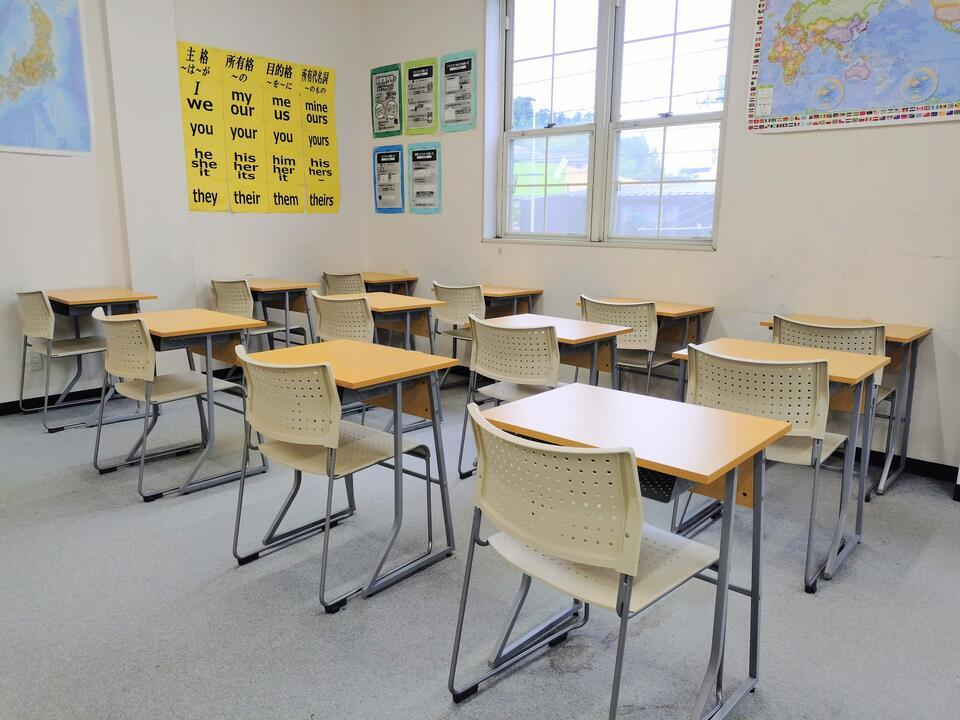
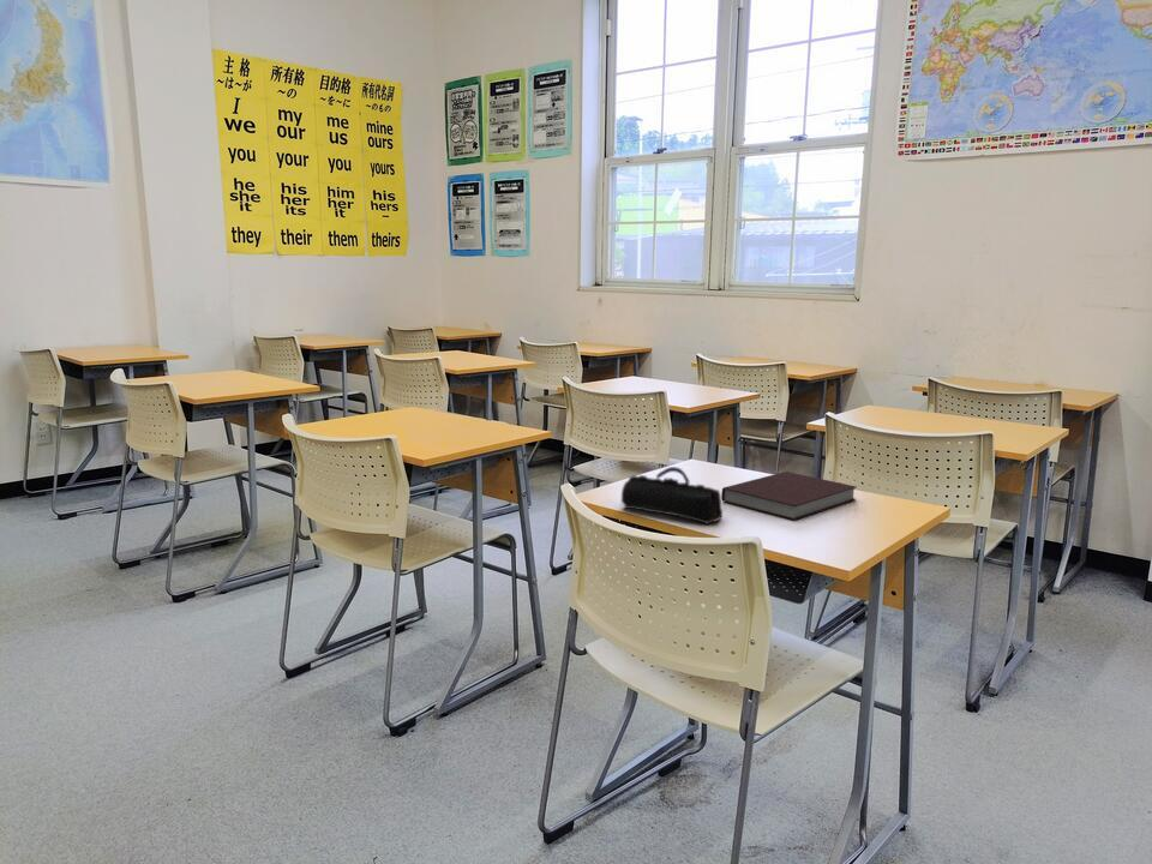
+ pencil case [620,466,724,524]
+ notebook [720,470,858,521]
